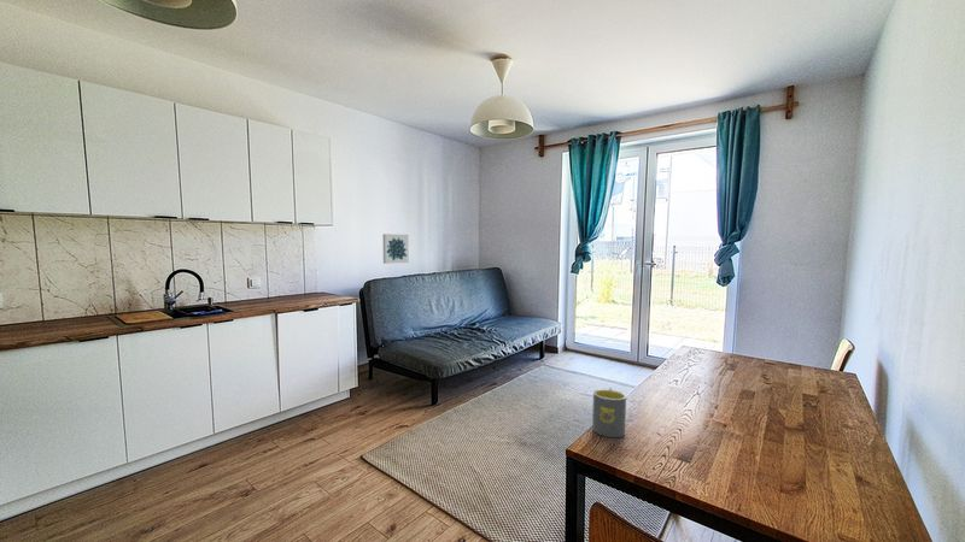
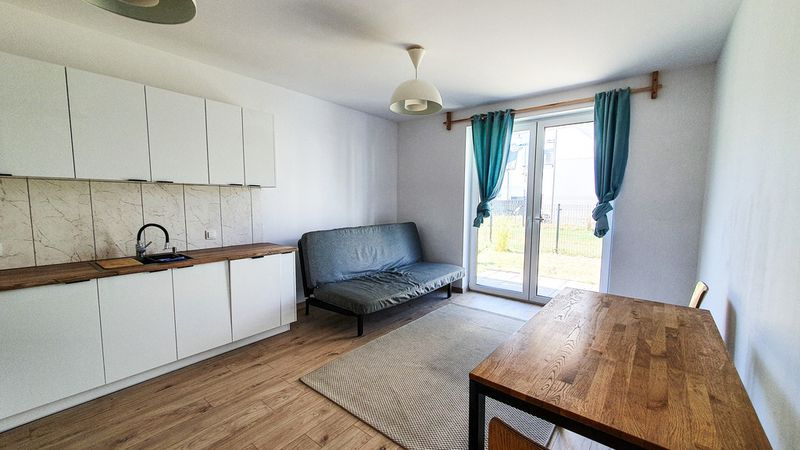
- mug [591,387,627,438]
- wall art [381,232,410,265]
